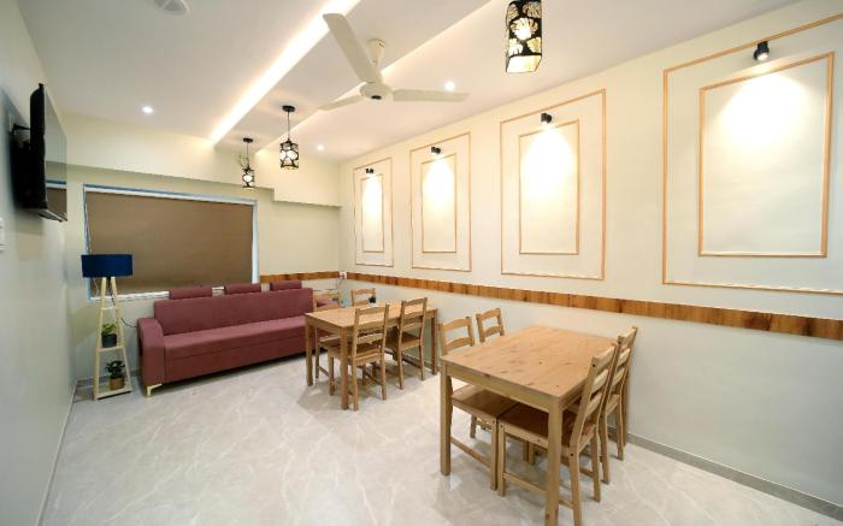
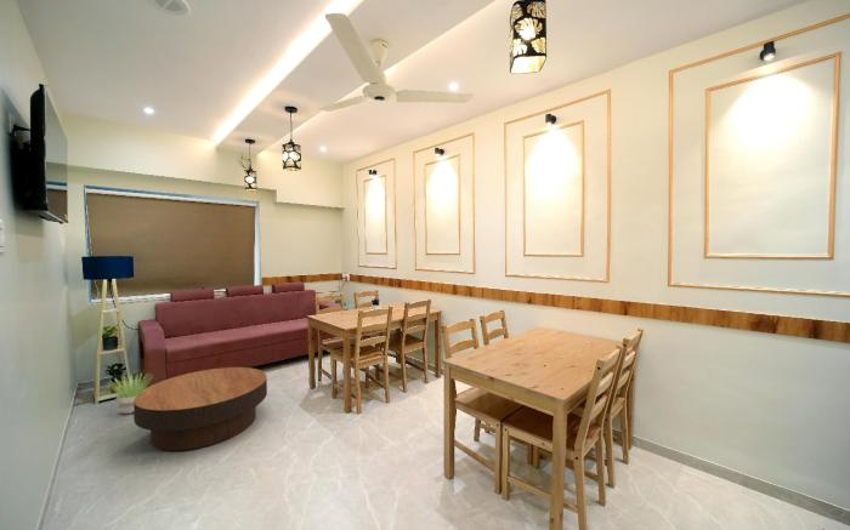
+ potted plant [107,371,153,415]
+ coffee table [132,366,268,451]
